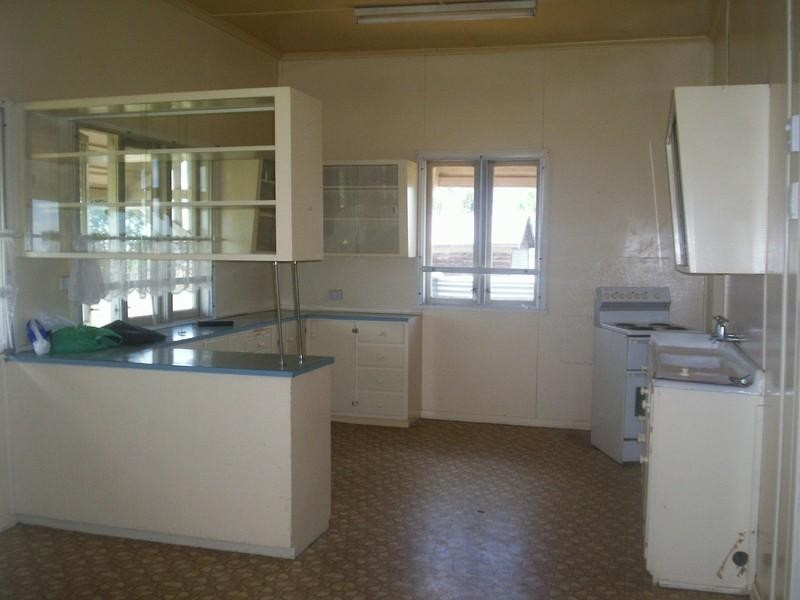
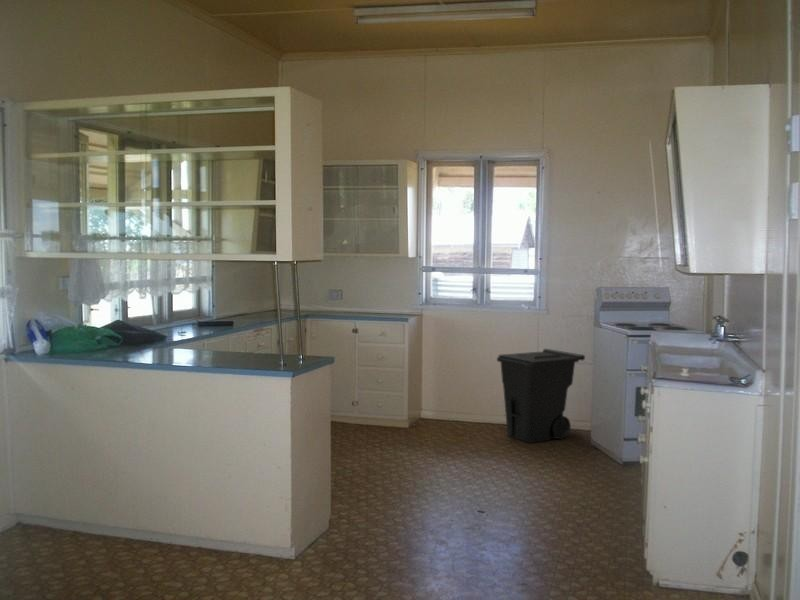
+ trash can [496,348,586,444]
